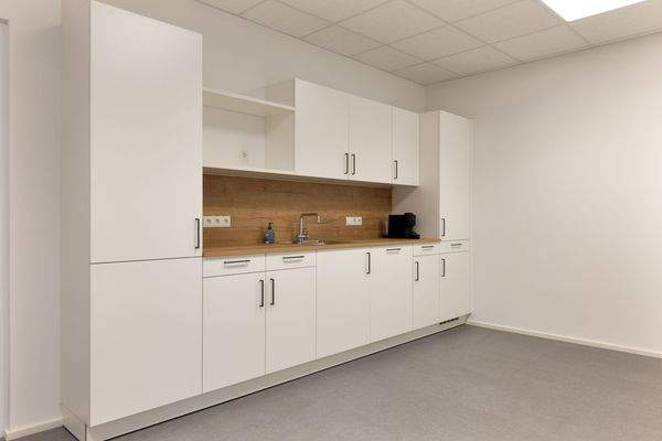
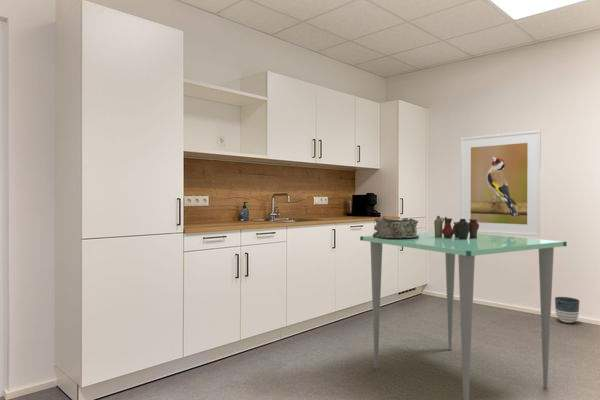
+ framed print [459,129,542,238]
+ planter [554,296,581,324]
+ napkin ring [372,216,419,239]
+ dining table [359,231,568,400]
+ vase [433,215,479,239]
